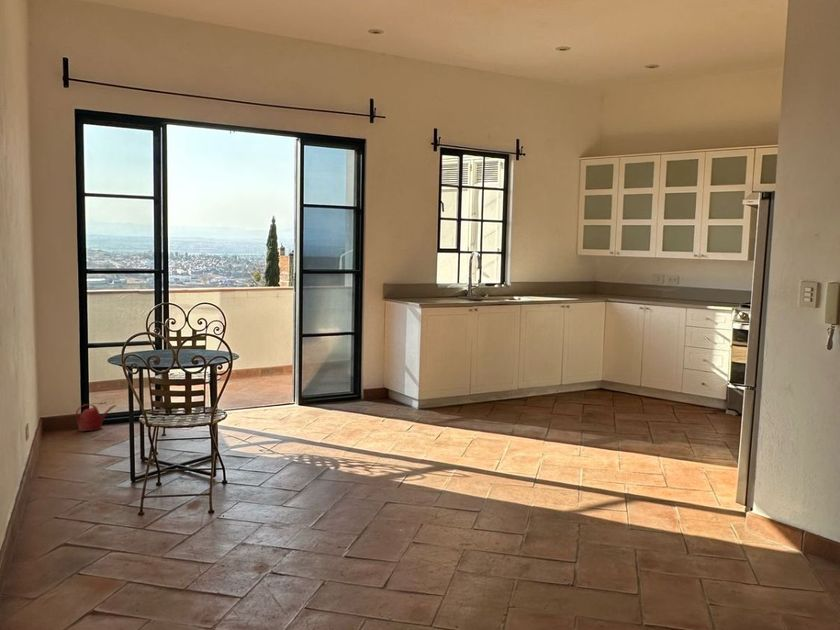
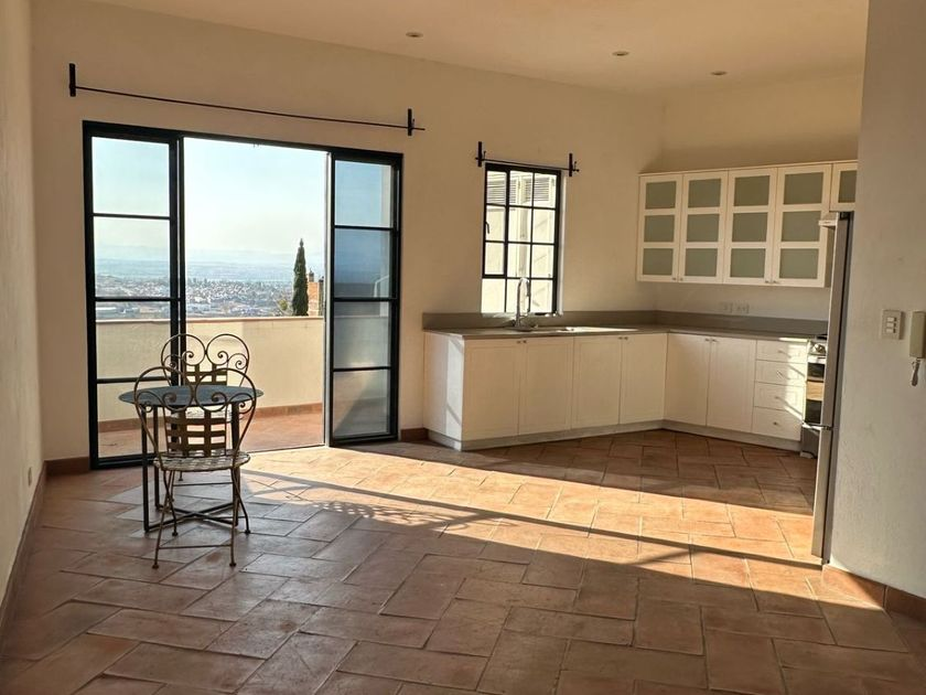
- watering can [75,403,117,432]
